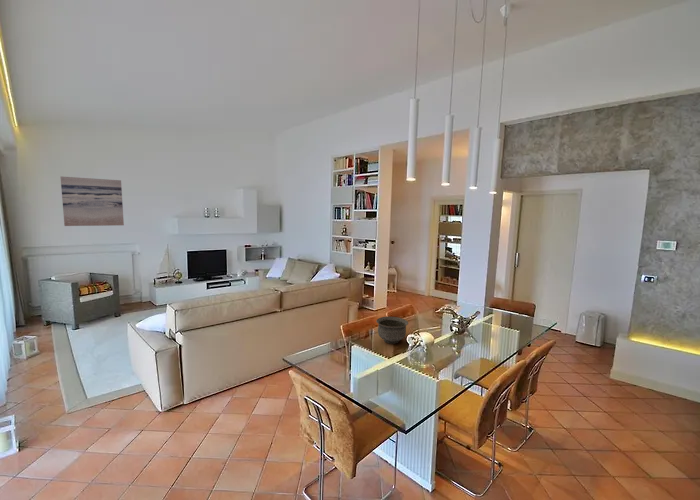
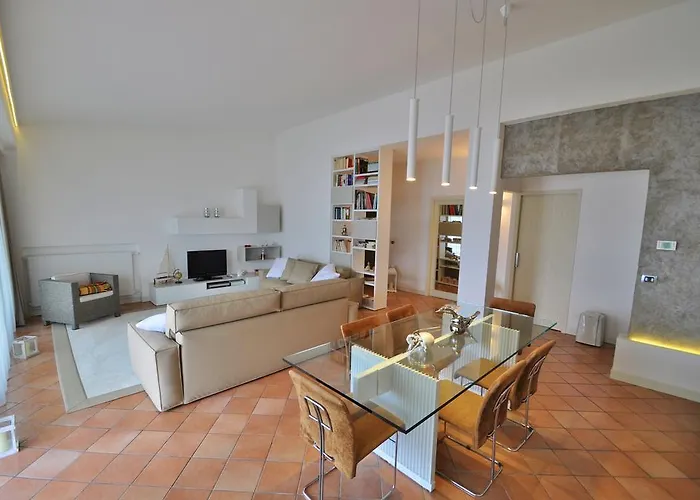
- wall art [60,175,125,227]
- bowl [375,315,409,345]
